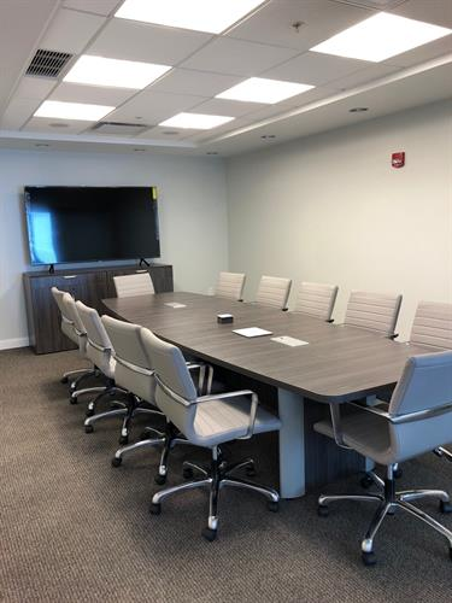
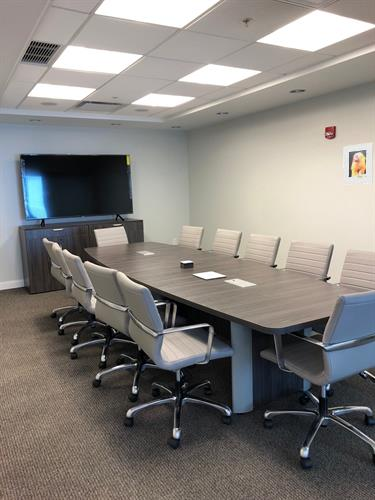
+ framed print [342,142,374,185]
